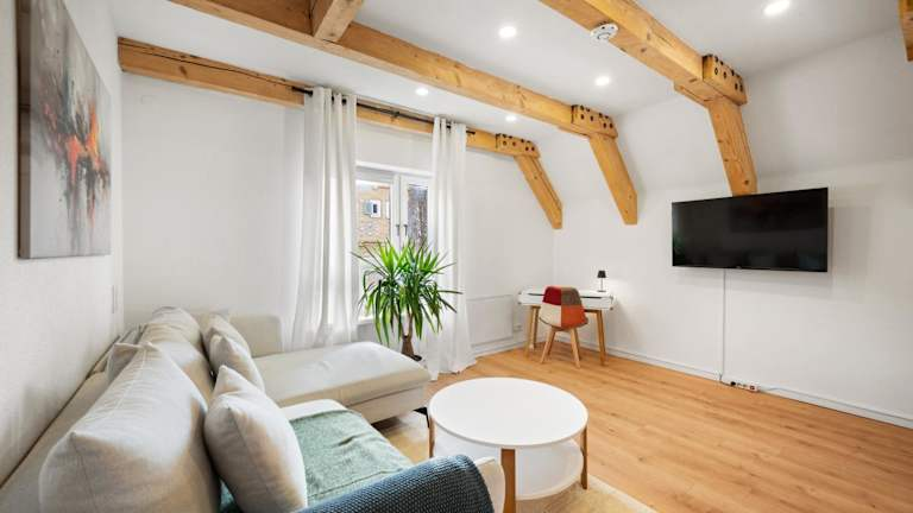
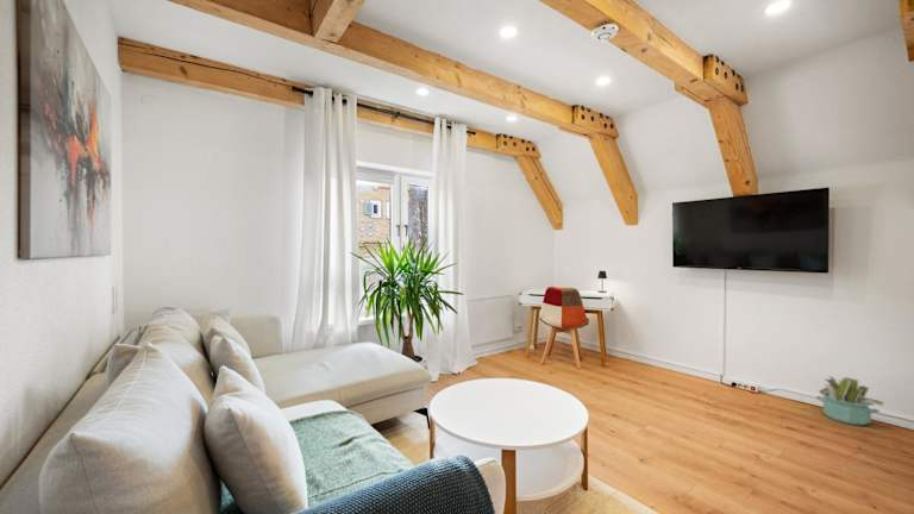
+ decorative plant [814,375,885,427]
